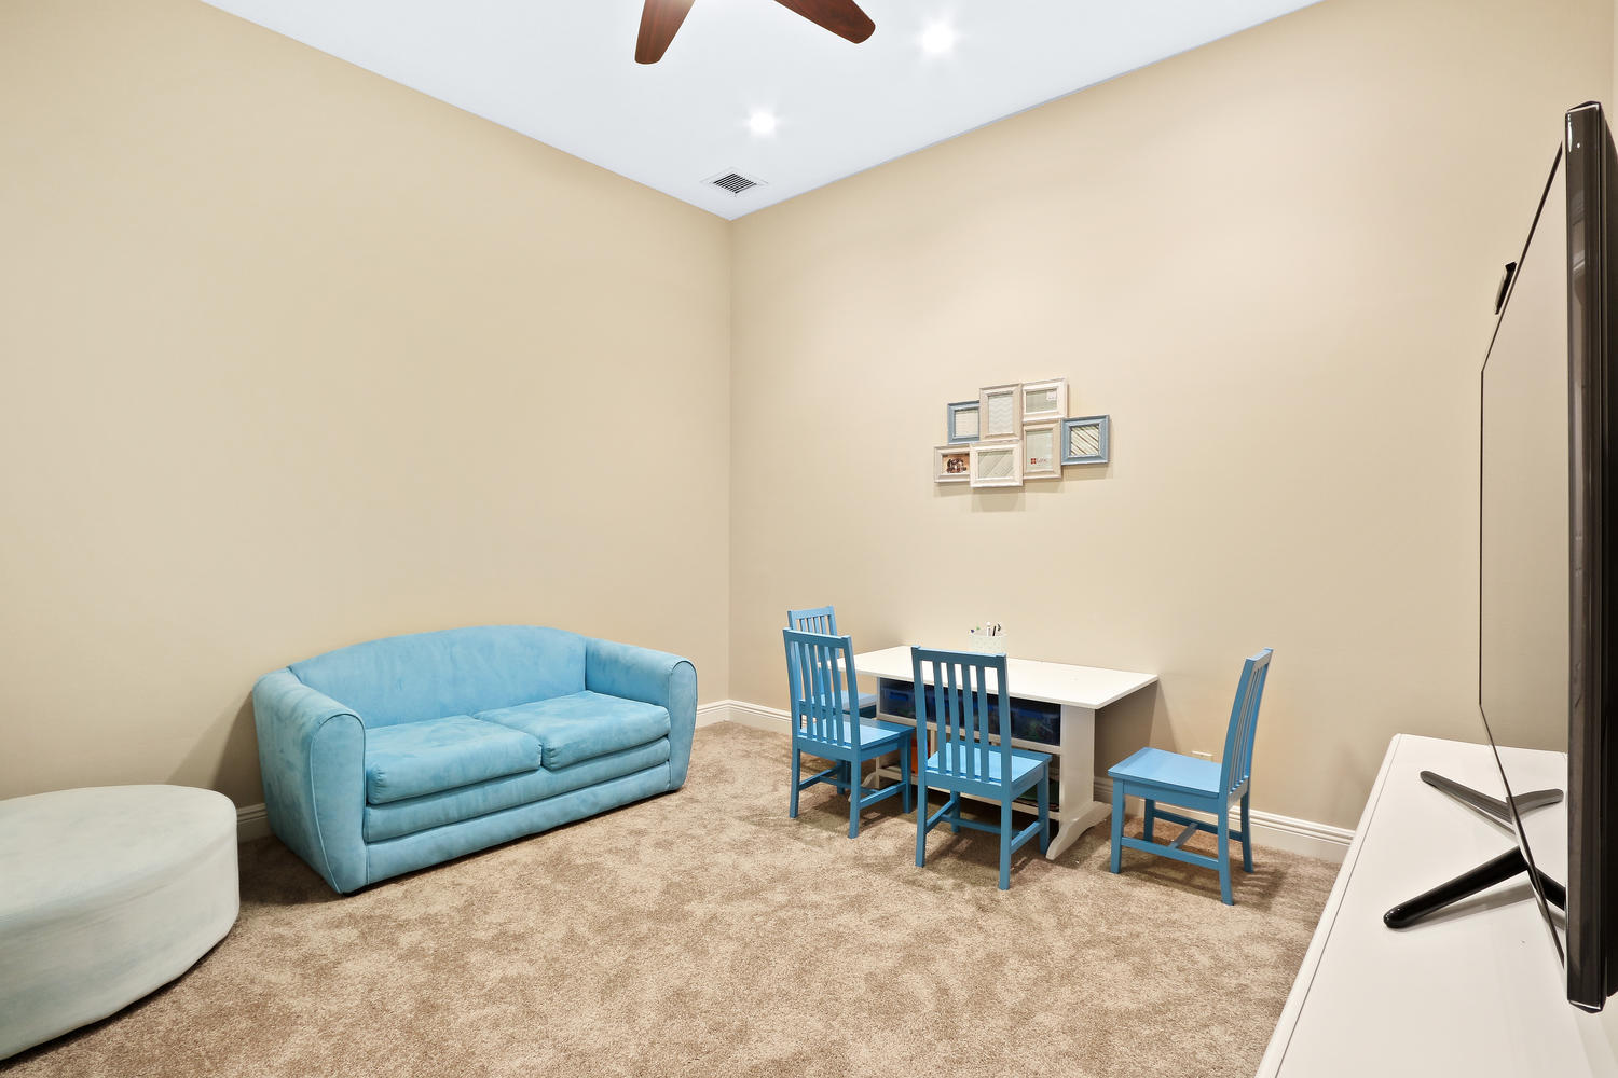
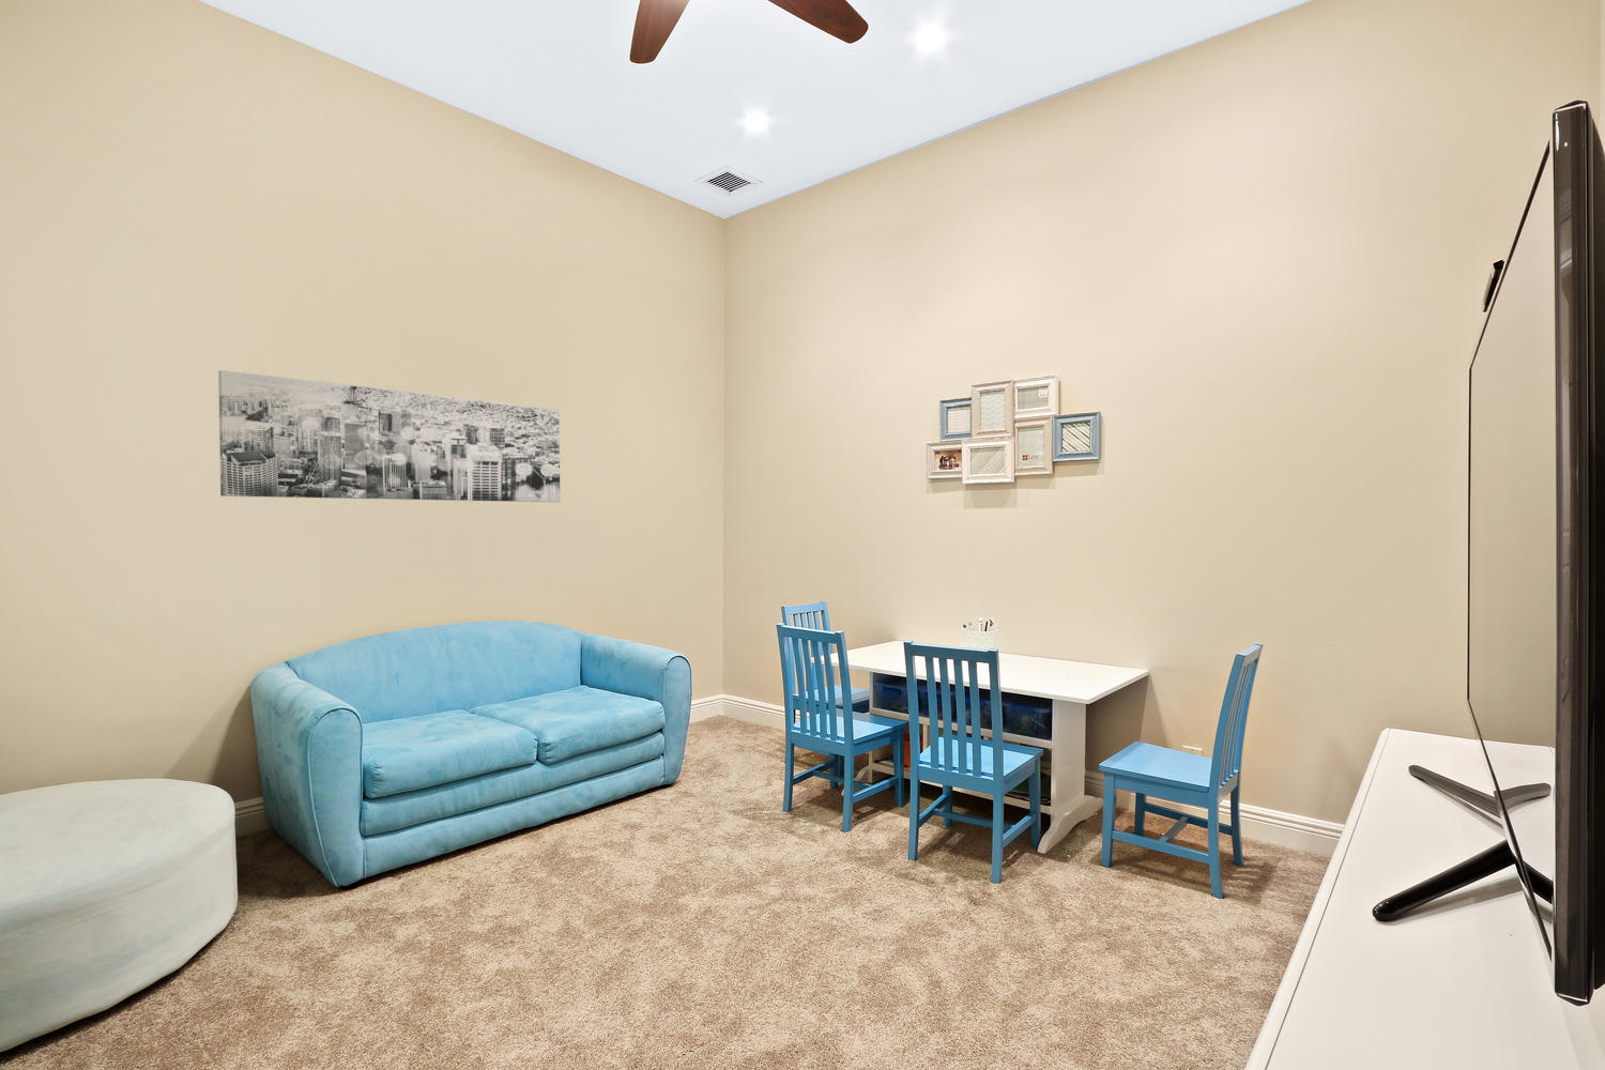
+ wall art [217,369,561,503]
